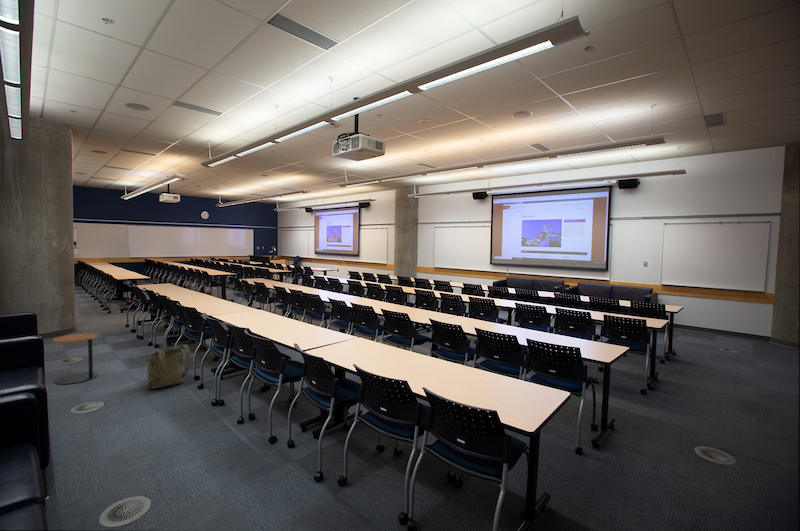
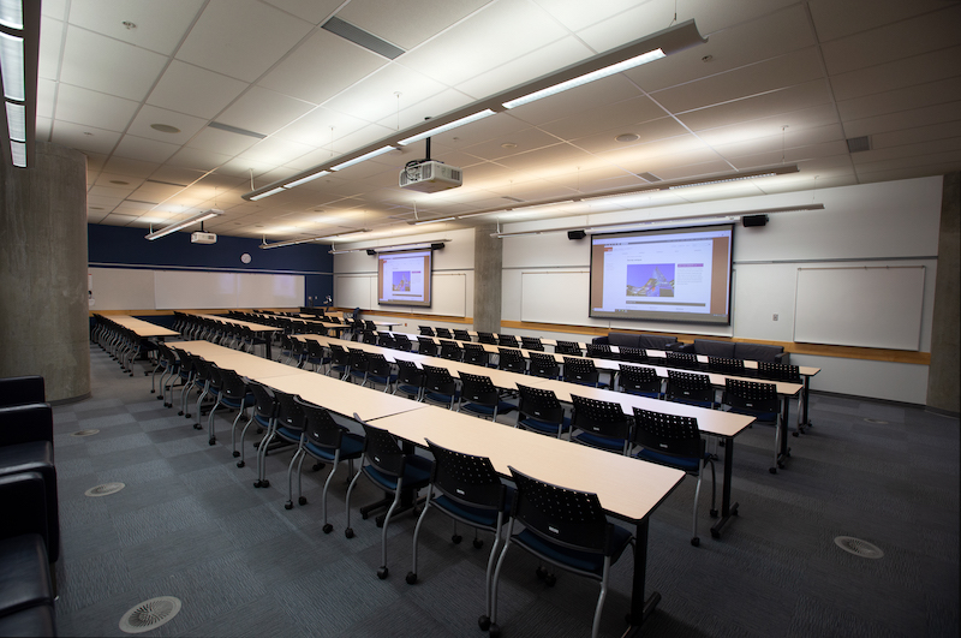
- backpack [145,344,191,390]
- side table [52,332,98,386]
